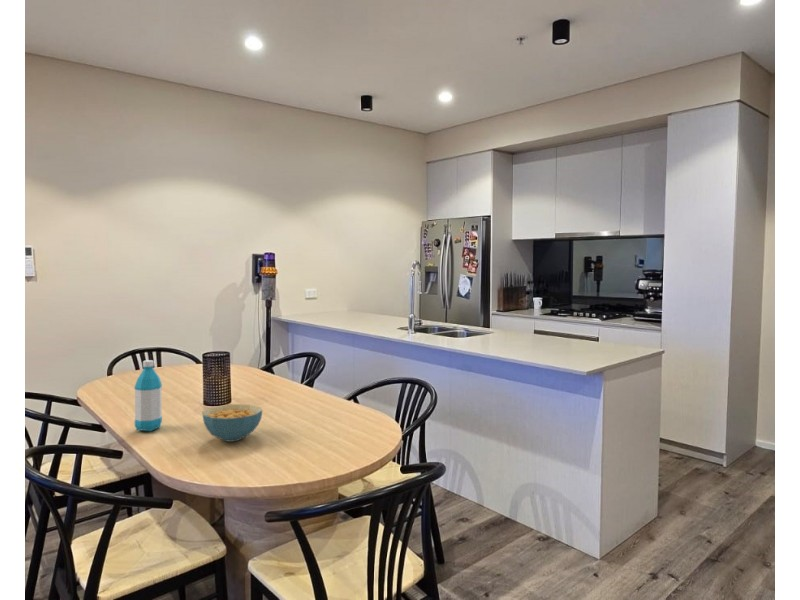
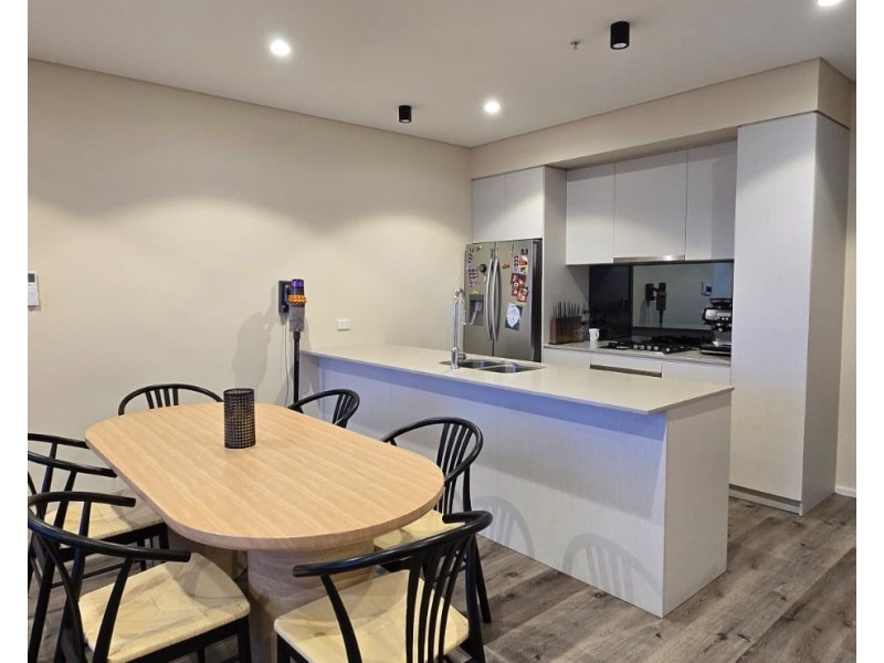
- cereal bowl [201,403,263,443]
- water bottle [133,359,163,432]
